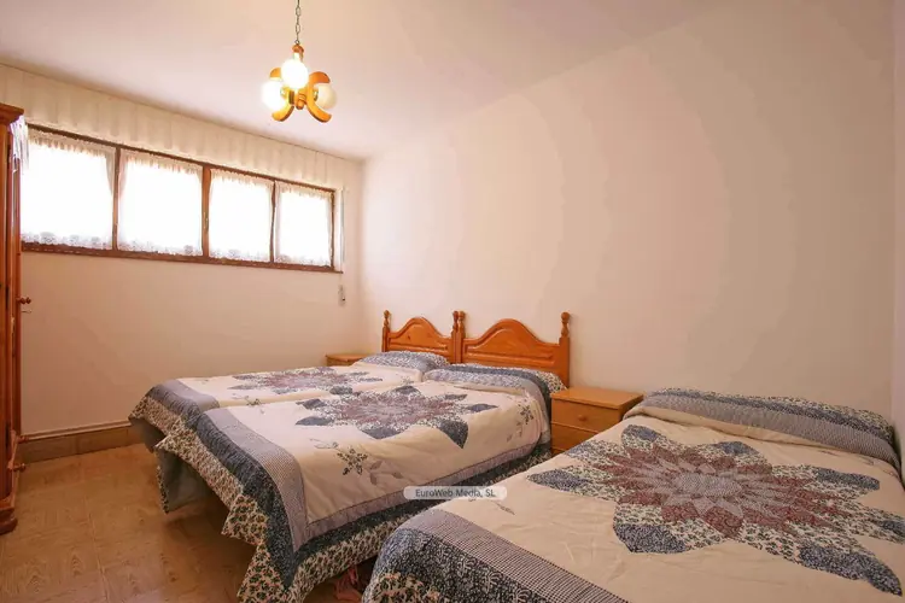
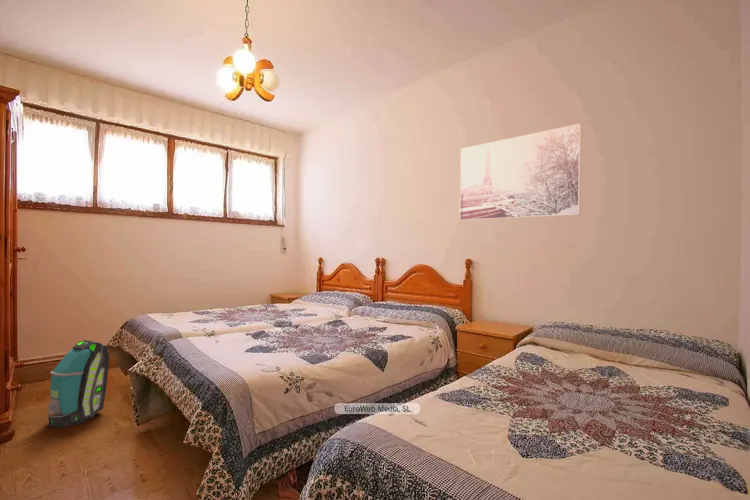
+ backpack [47,339,110,429]
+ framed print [459,123,583,222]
